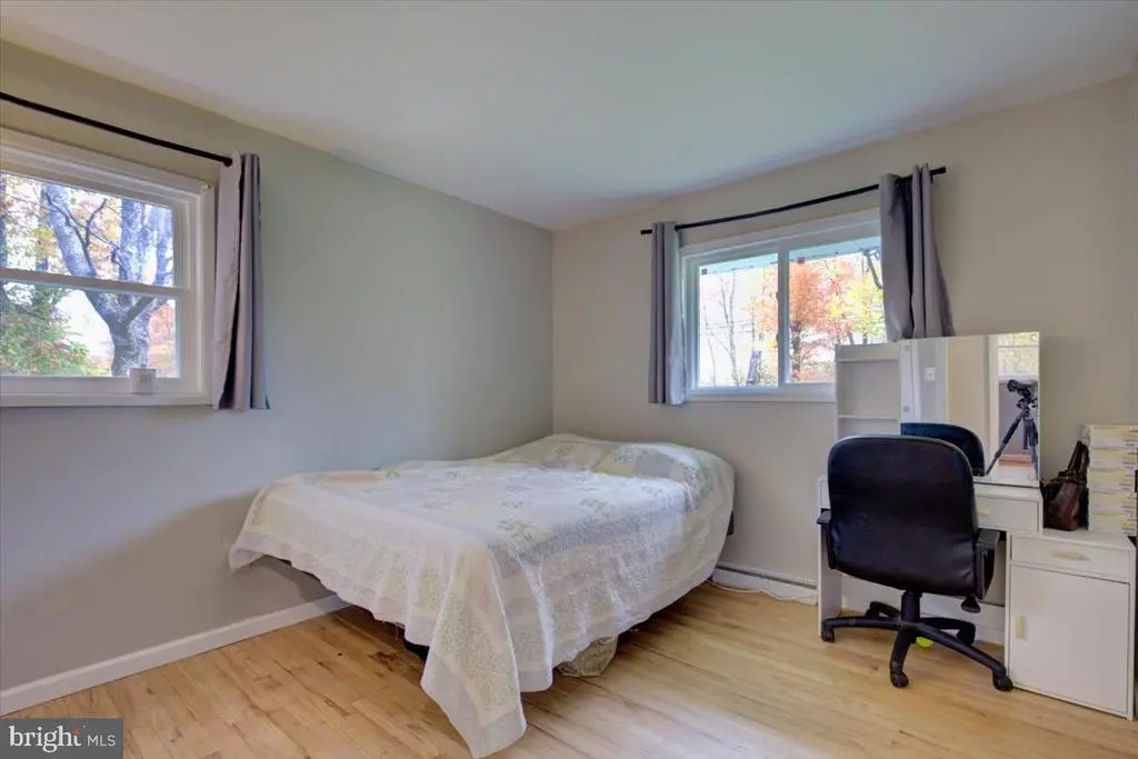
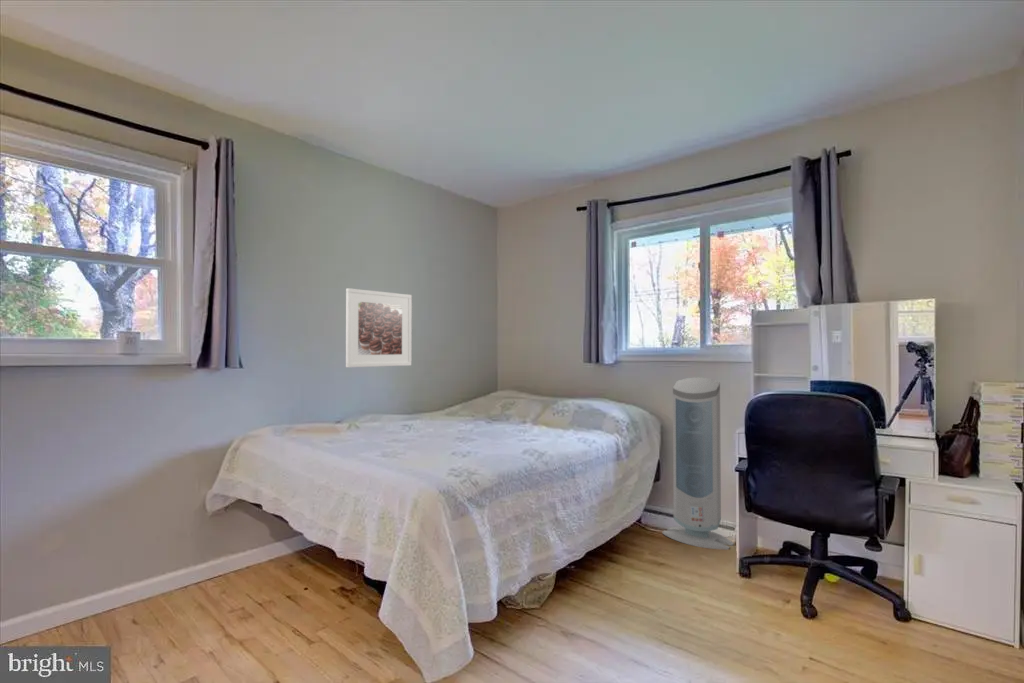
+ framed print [345,287,413,368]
+ air purifier [662,376,735,551]
